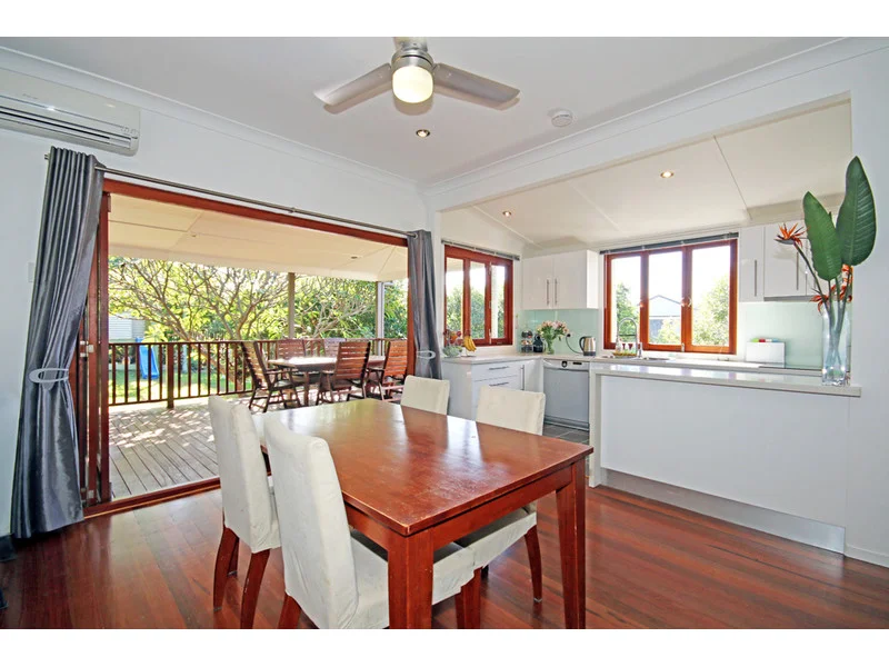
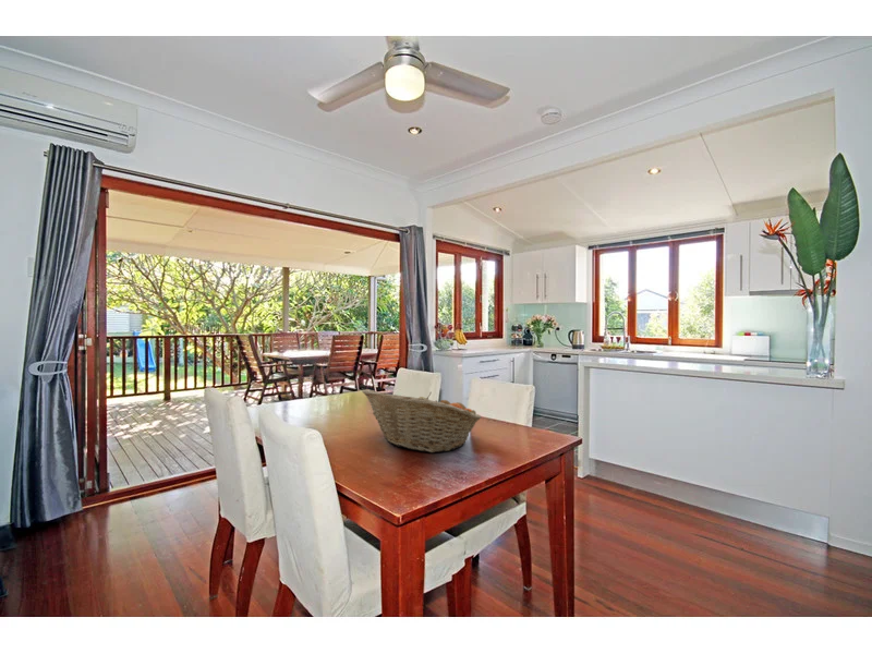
+ fruit basket [361,388,482,453]
